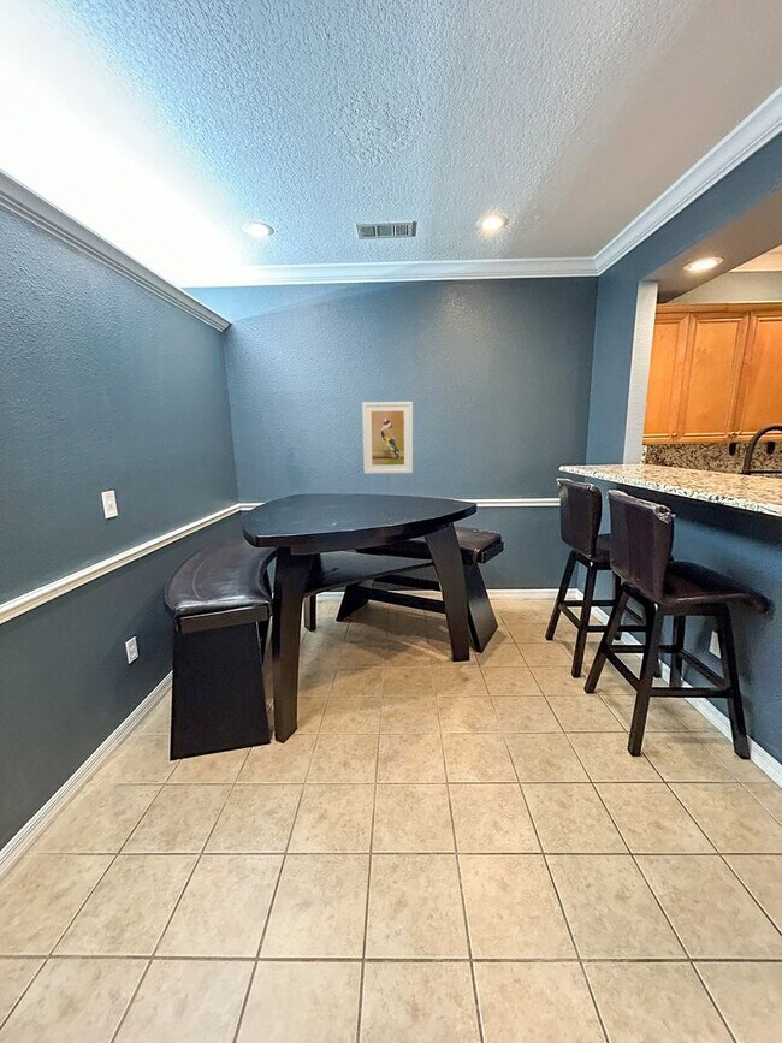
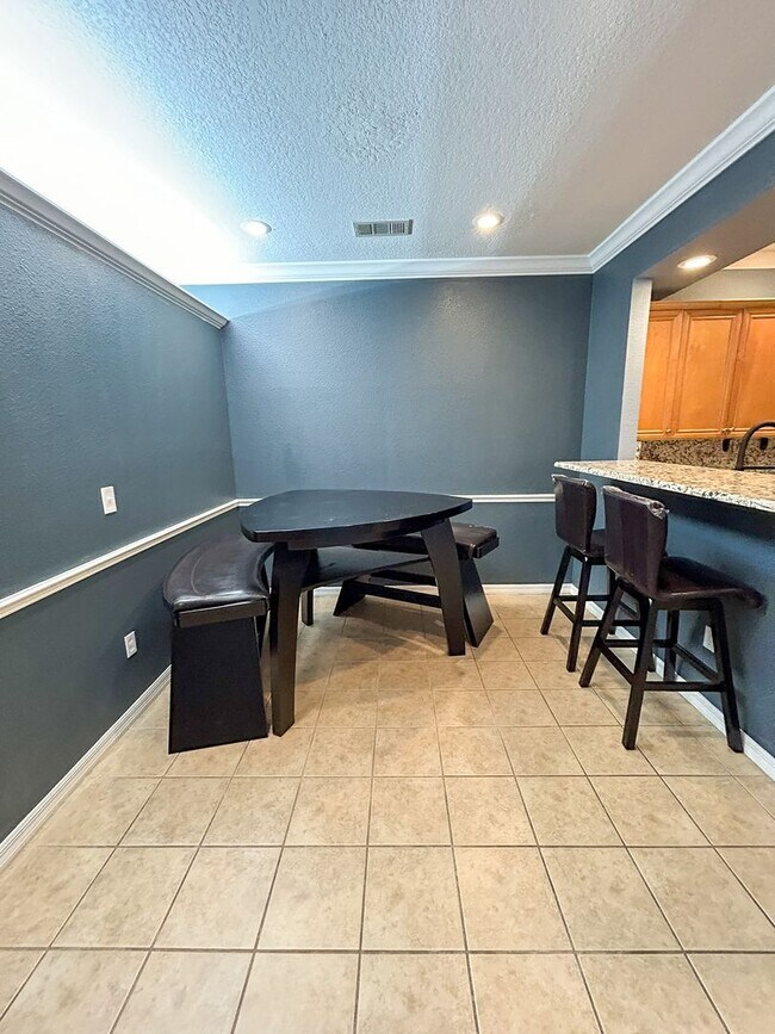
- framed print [361,401,414,475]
